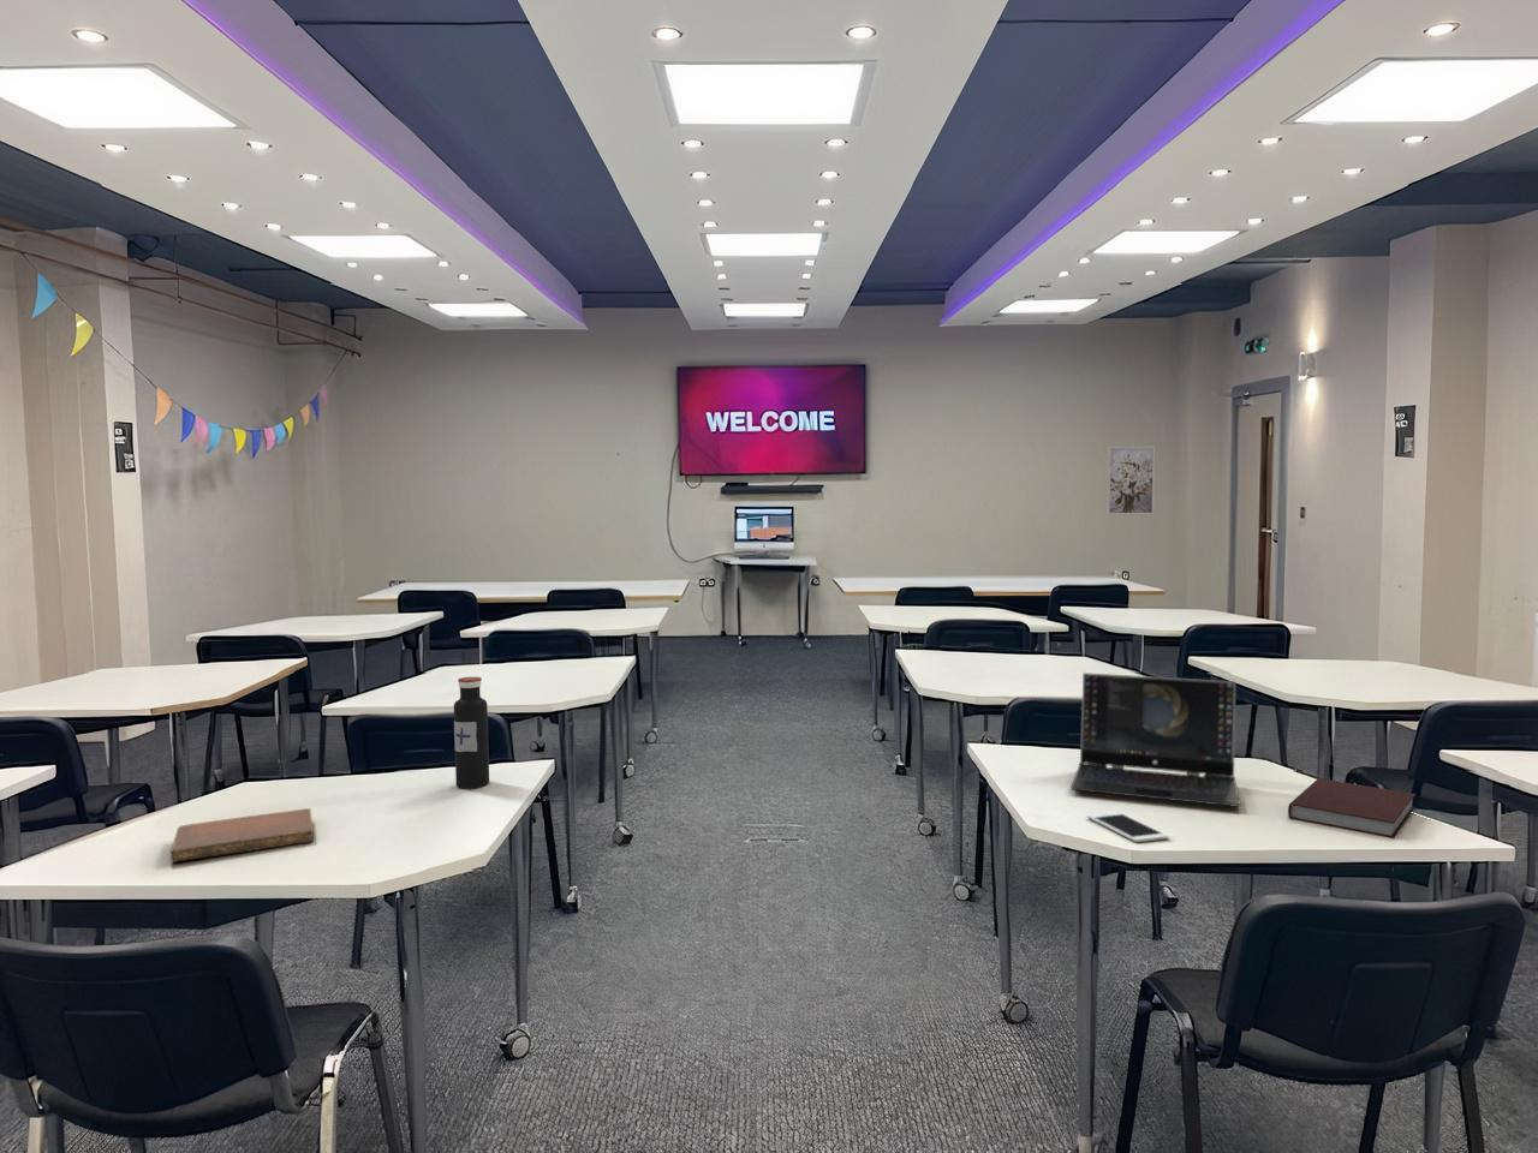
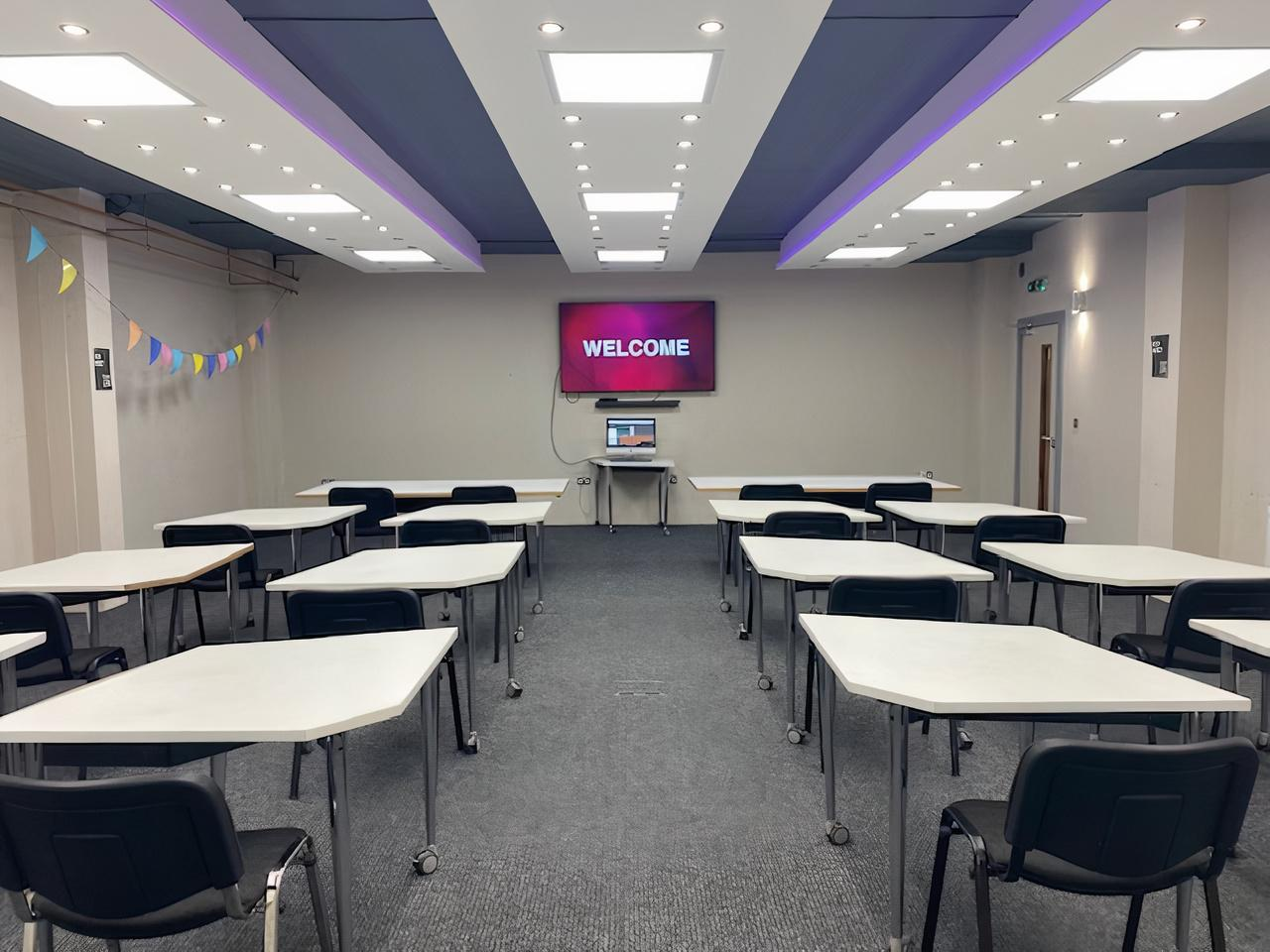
- wall art [1106,446,1157,516]
- cell phone [1086,810,1169,843]
- laptop [1069,671,1243,808]
- water bottle [453,676,490,790]
- notebook [1287,778,1417,838]
- notebook [170,807,315,864]
